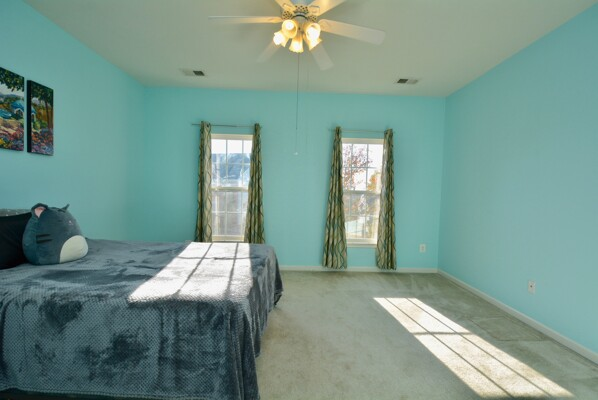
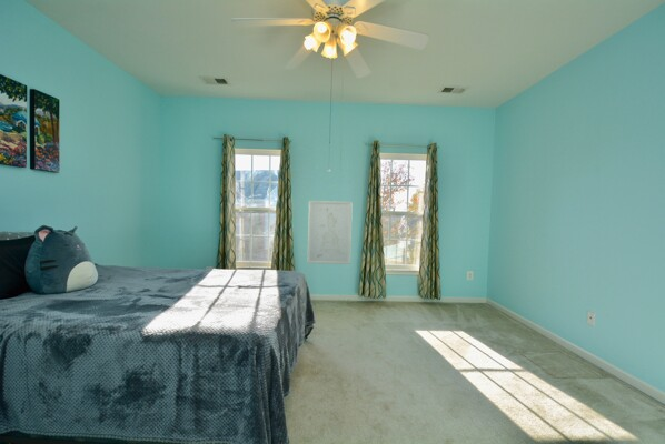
+ wall art [307,200,354,265]
